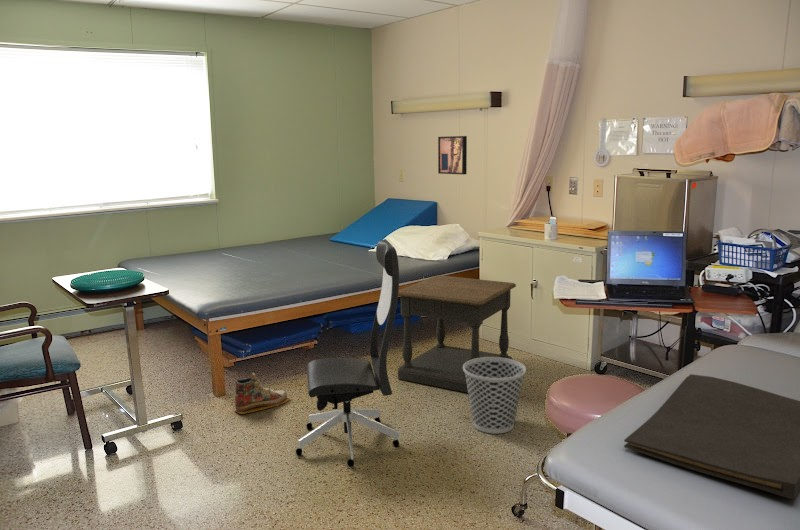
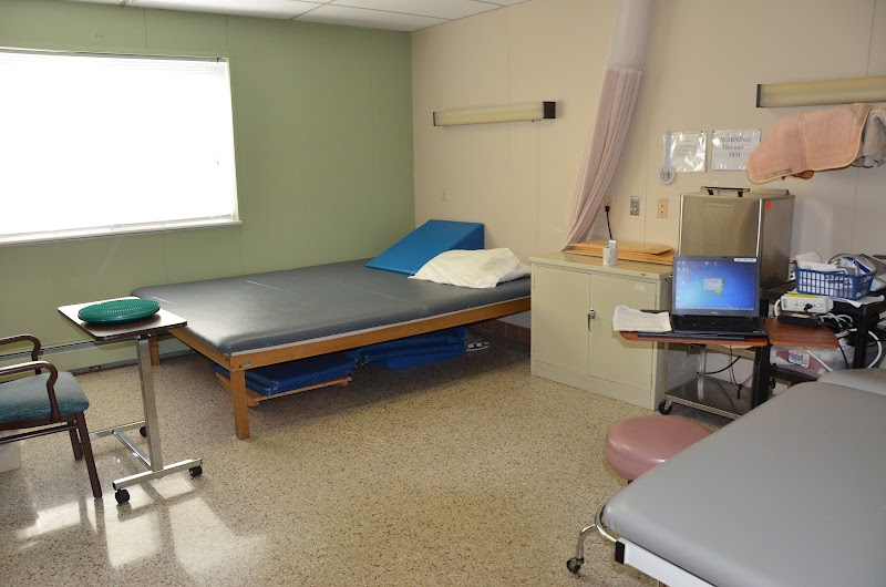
- office chair [295,238,400,468]
- wastebasket [463,357,527,435]
- wall art [437,135,468,175]
- side table [397,274,517,393]
- shoe [233,372,290,415]
- hand towel [623,373,800,500]
